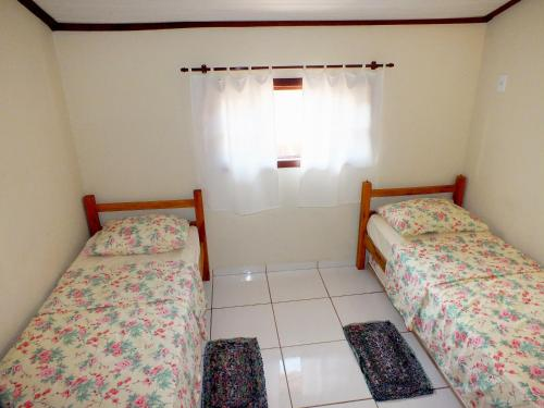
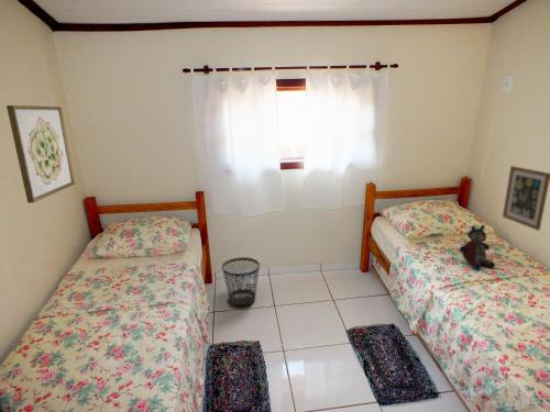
+ wastebasket [221,256,261,307]
+ stuffed bear [458,224,496,270]
+ wall art [6,104,76,204]
+ wall art [502,165,550,232]
